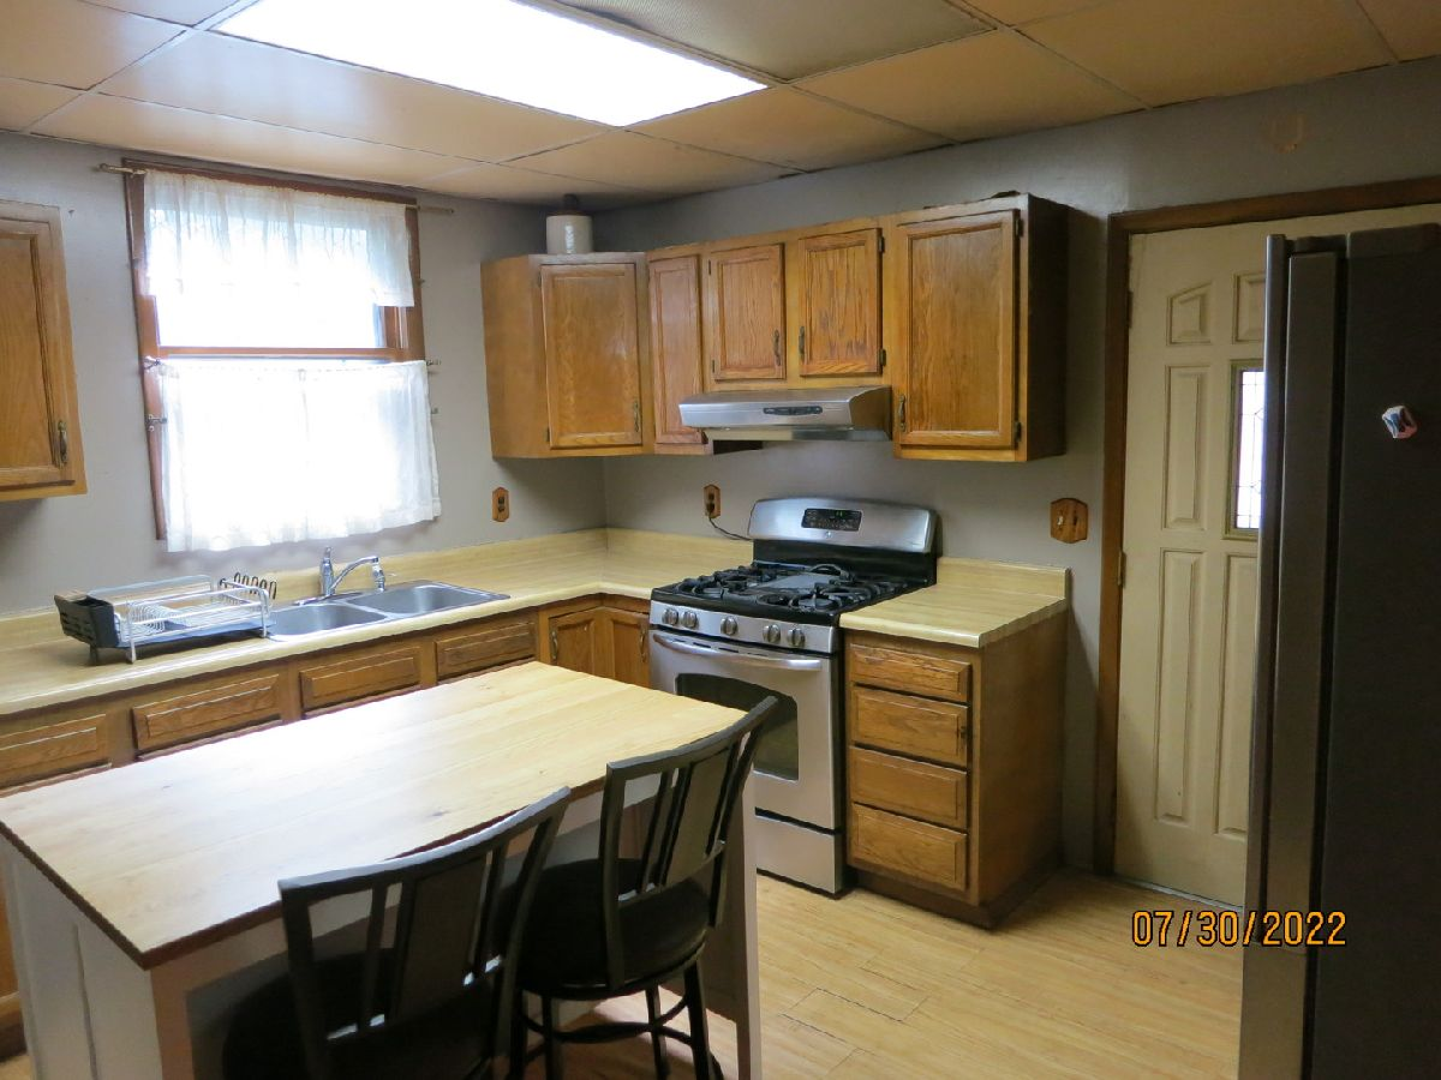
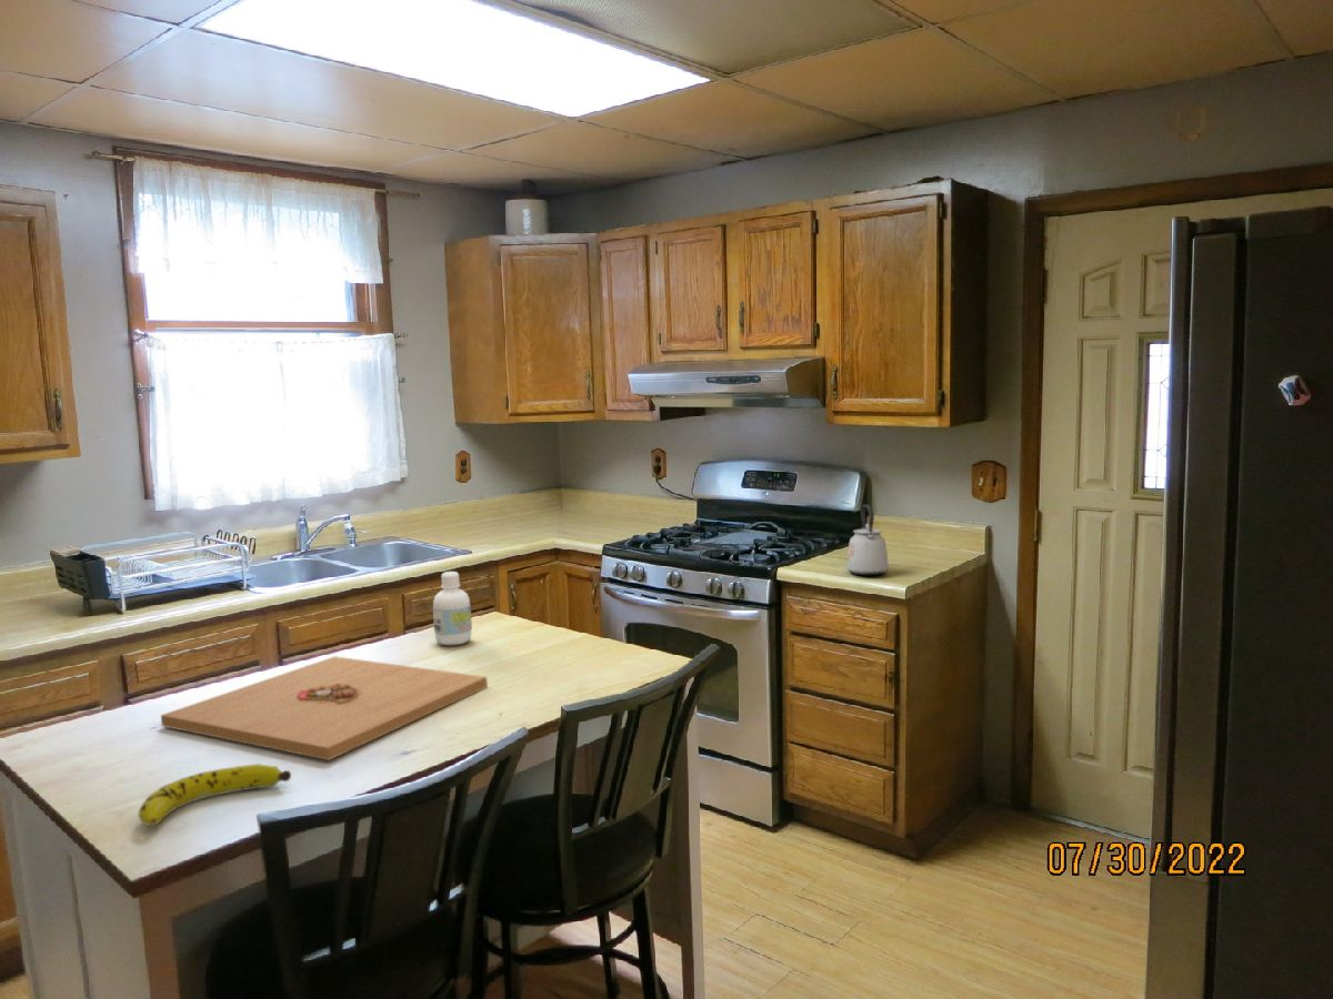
+ platter [160,655,489,761]
+ kettle [845,504,890,576]
+ bottle [432,571,473,646]
+ fruit [137,763,292,827]
